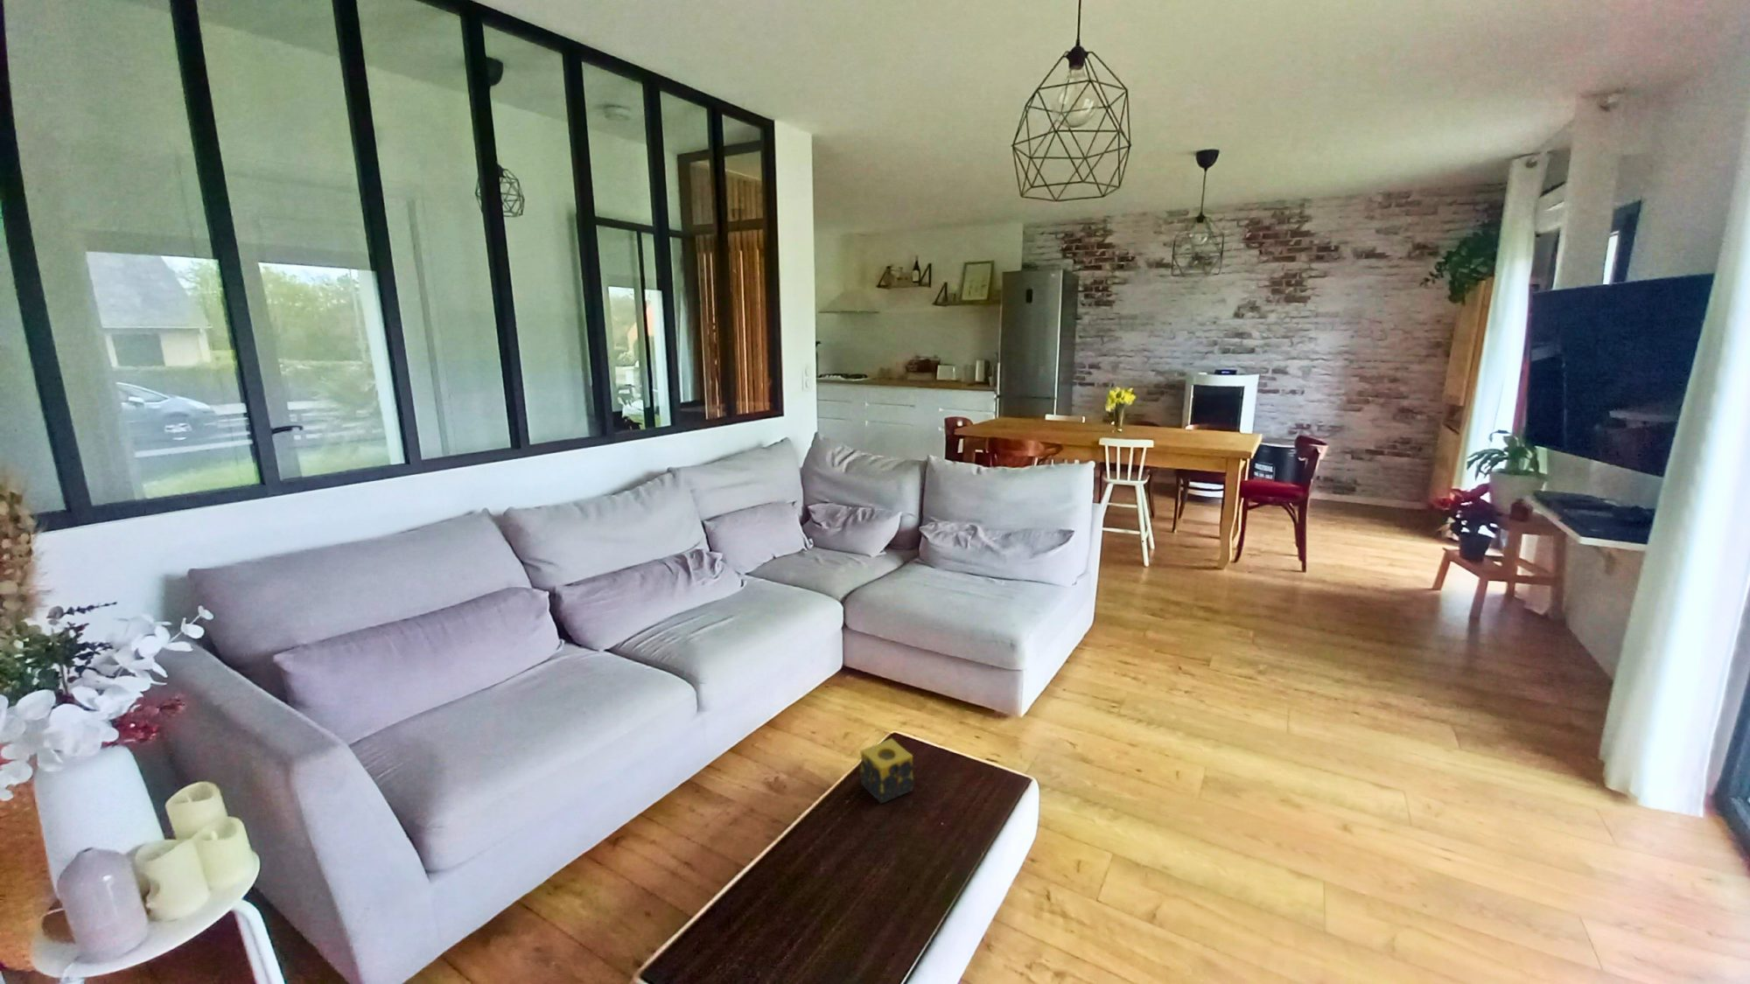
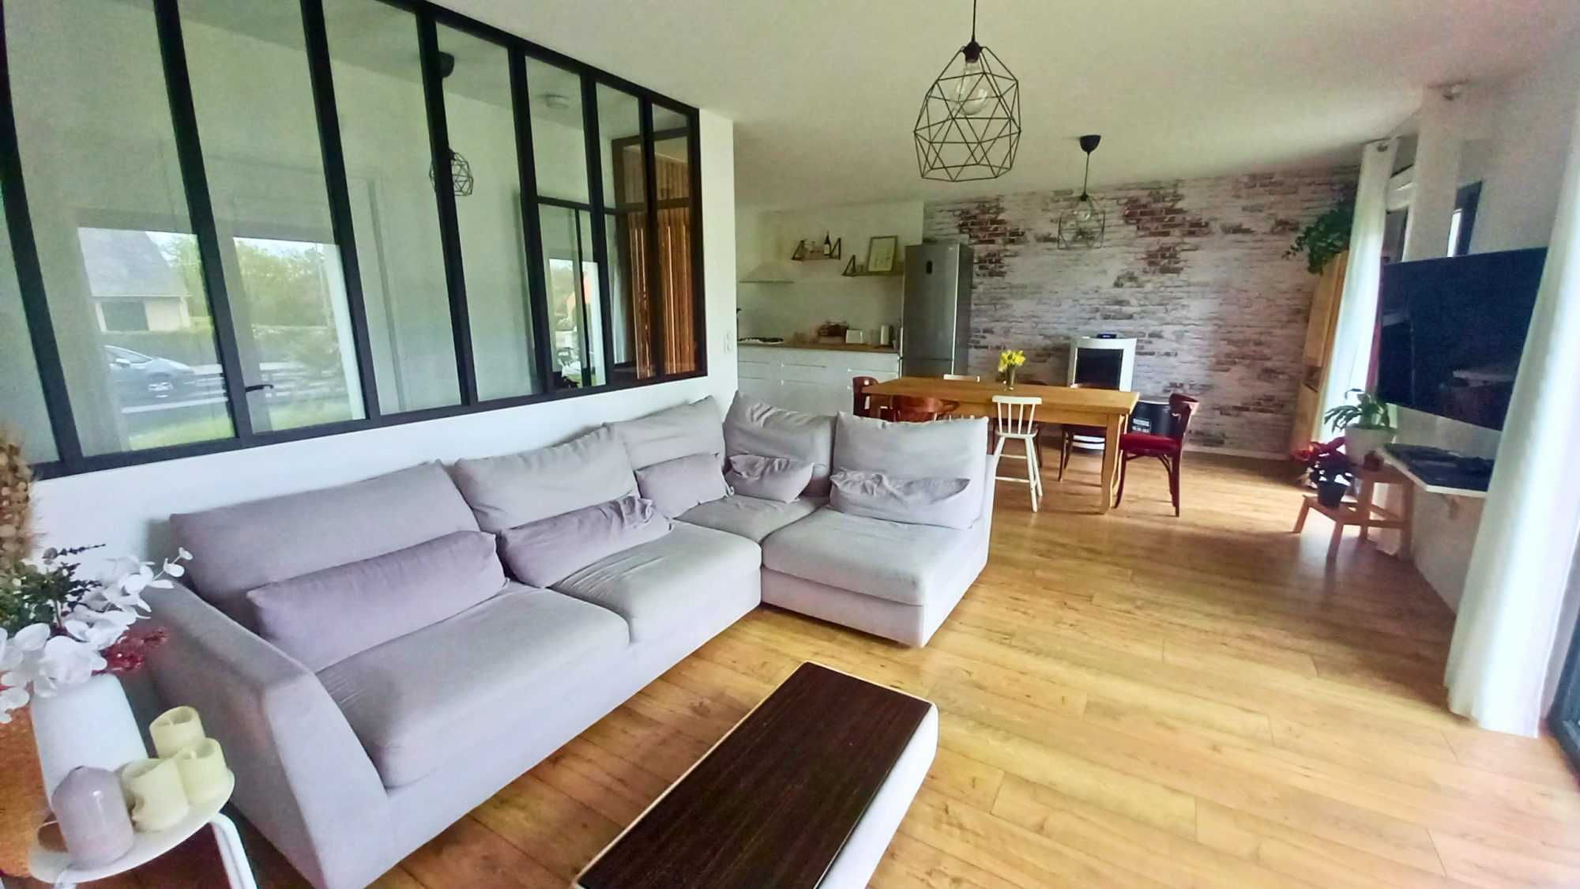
- candle [859,738,915,804]
